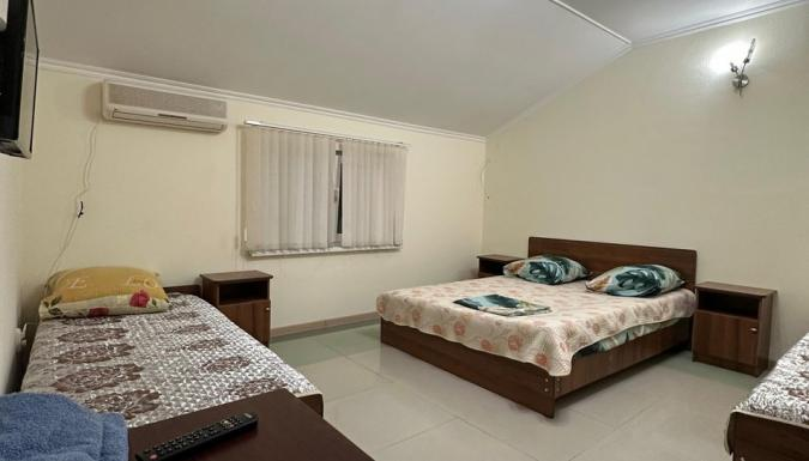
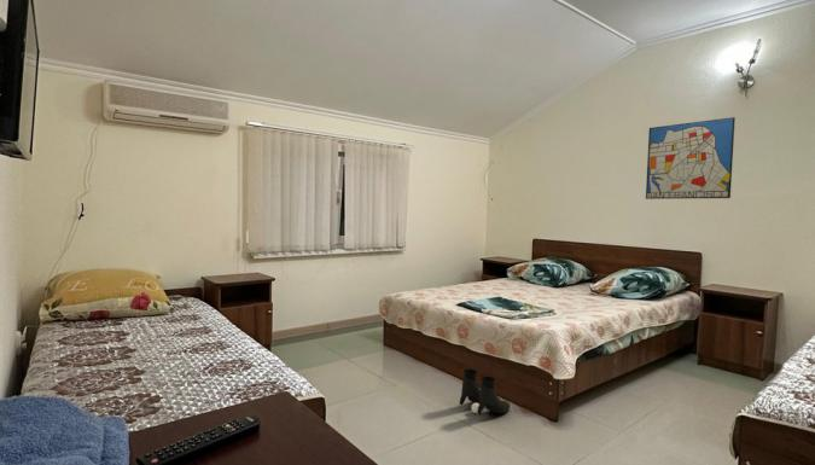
+ boots [458,368,511,415]
+ wall art [645,116,737,200]
